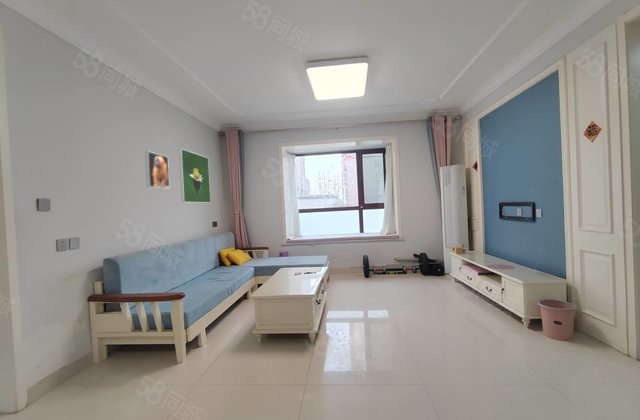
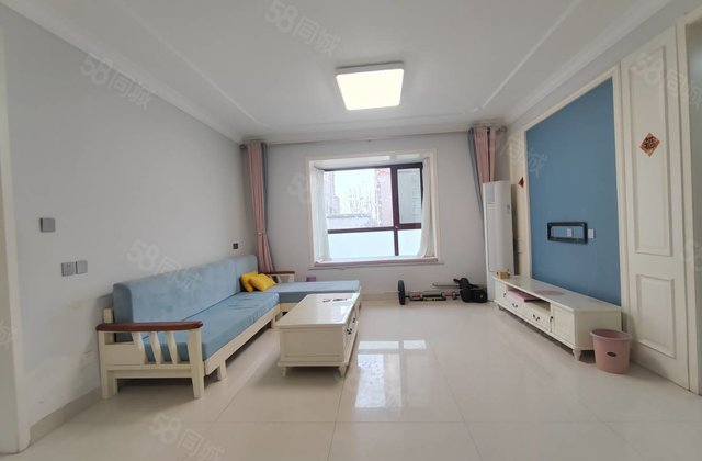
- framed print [178,148,212,204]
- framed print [144,150,171,190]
